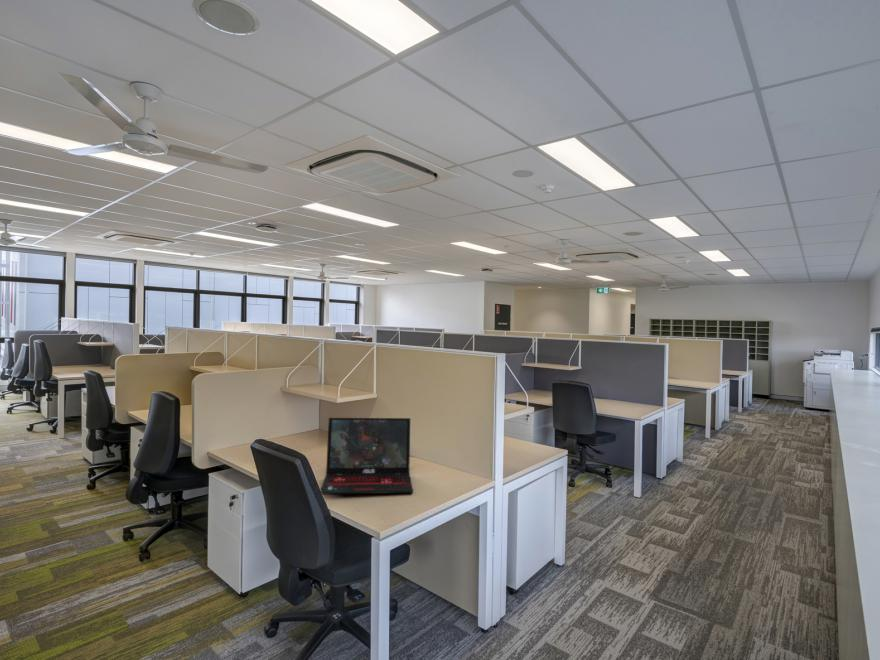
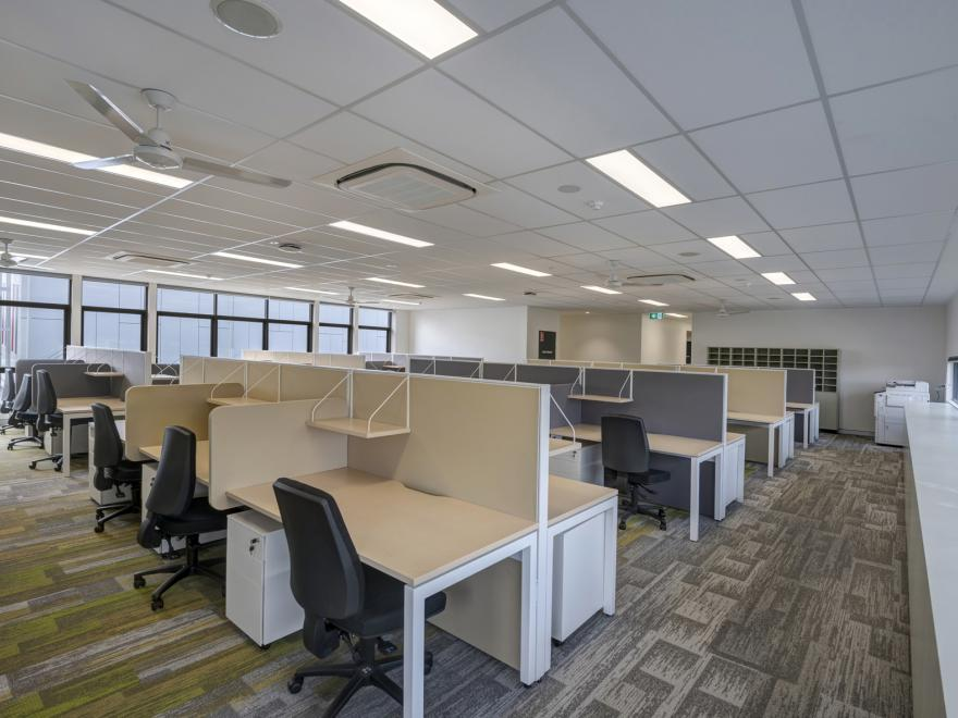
- laptop [319,417,414,496]
